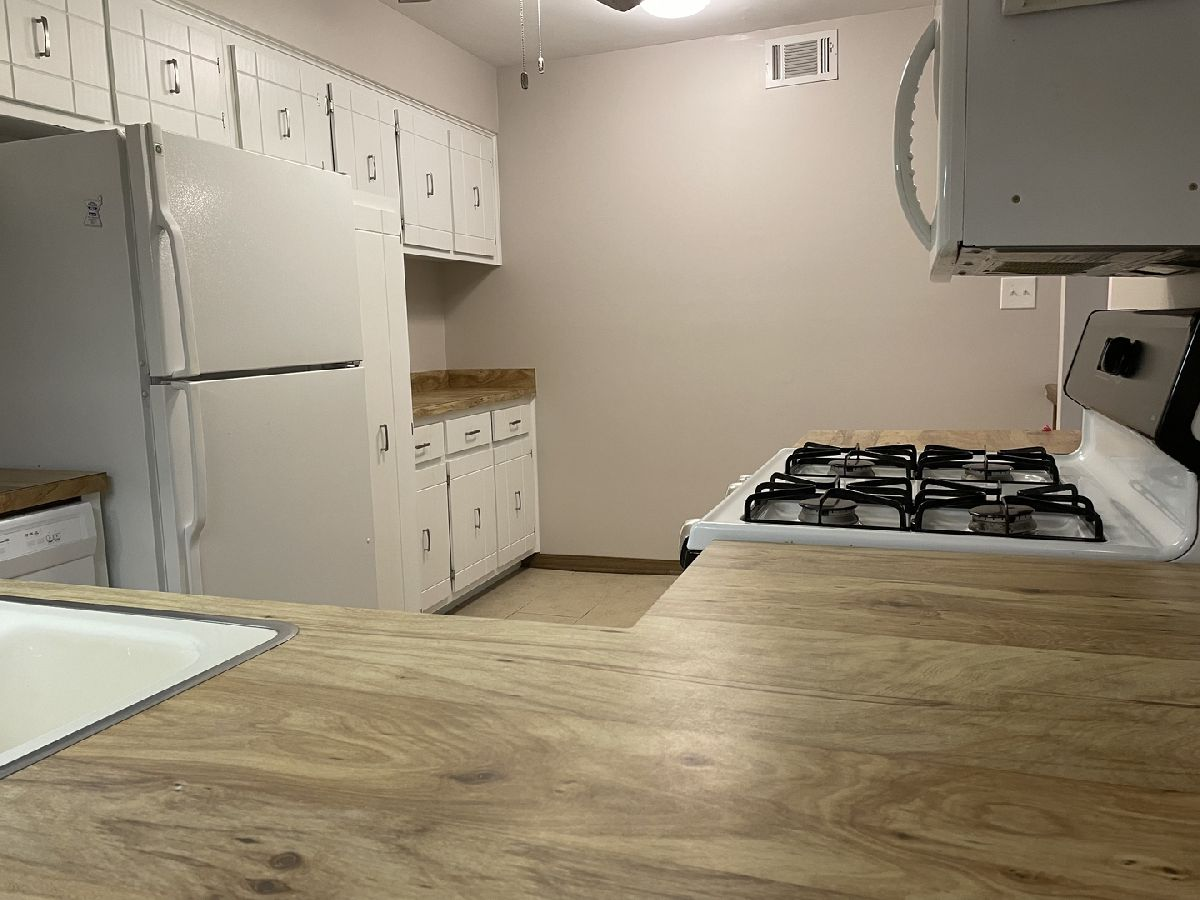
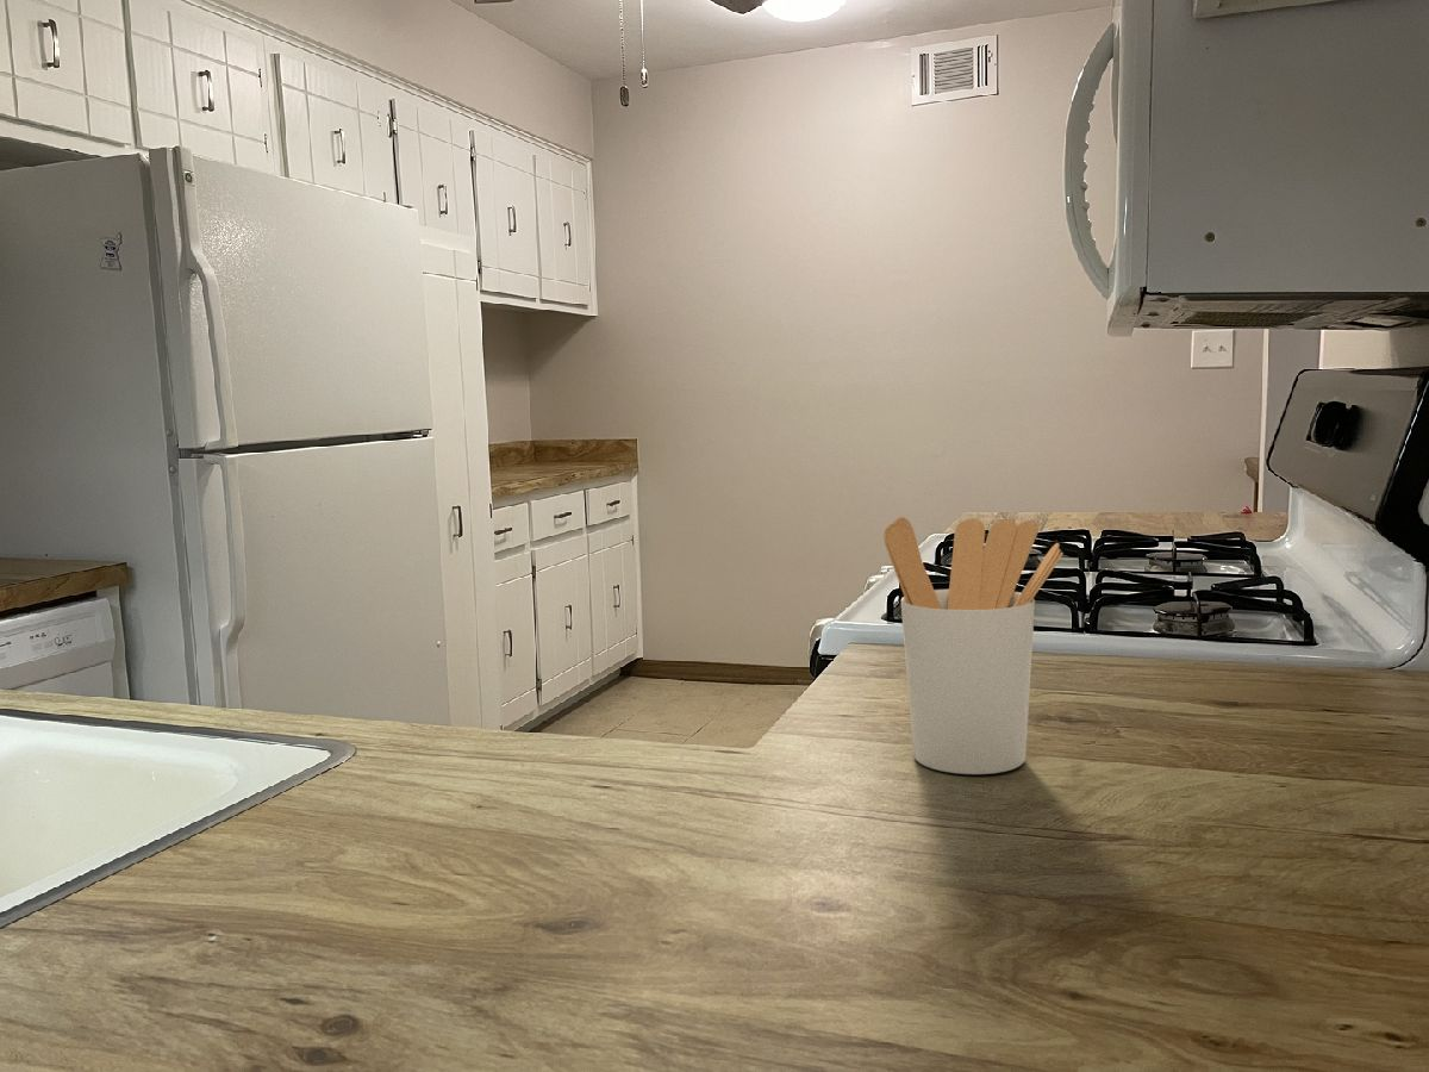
+ utensil holder [882,516,1065,775]
